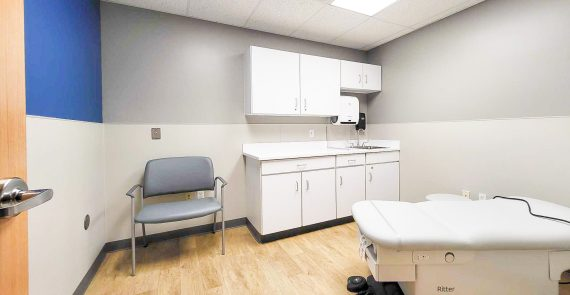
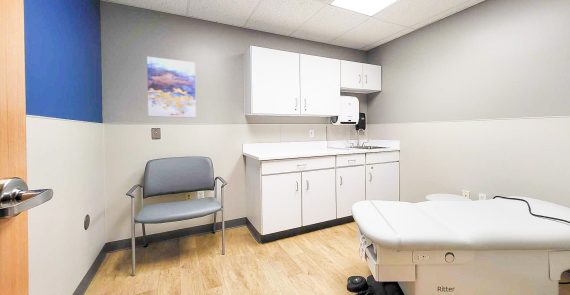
+ wall art [146,56,197,119]
